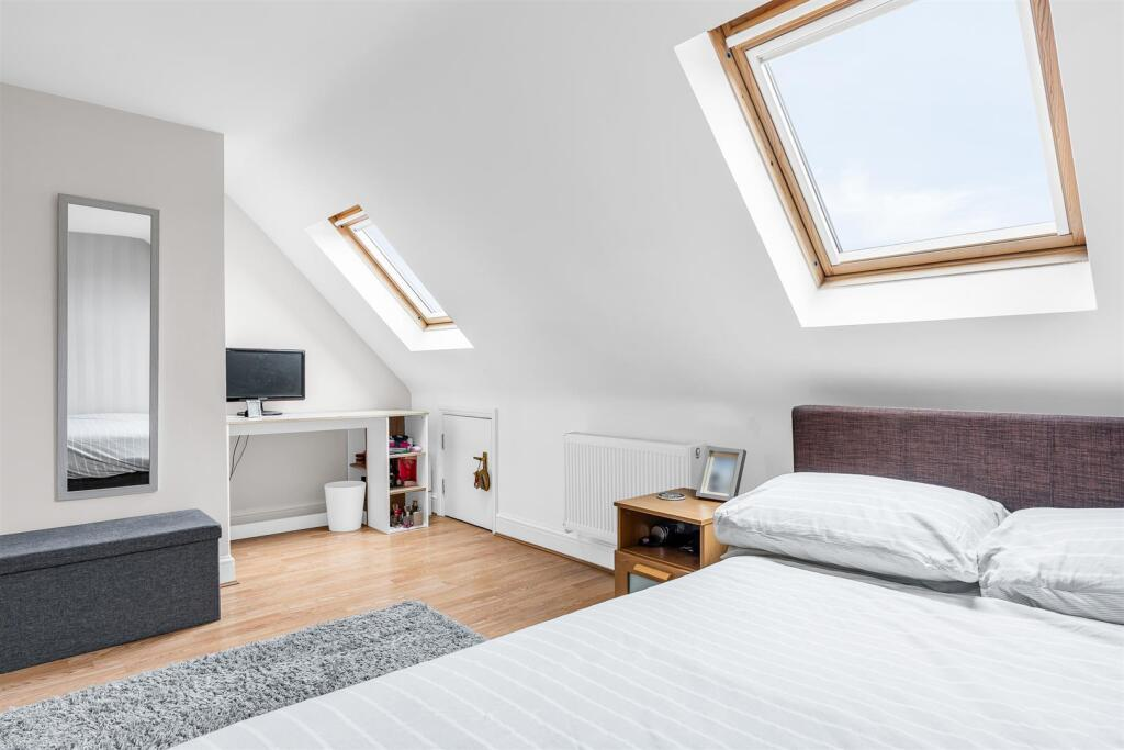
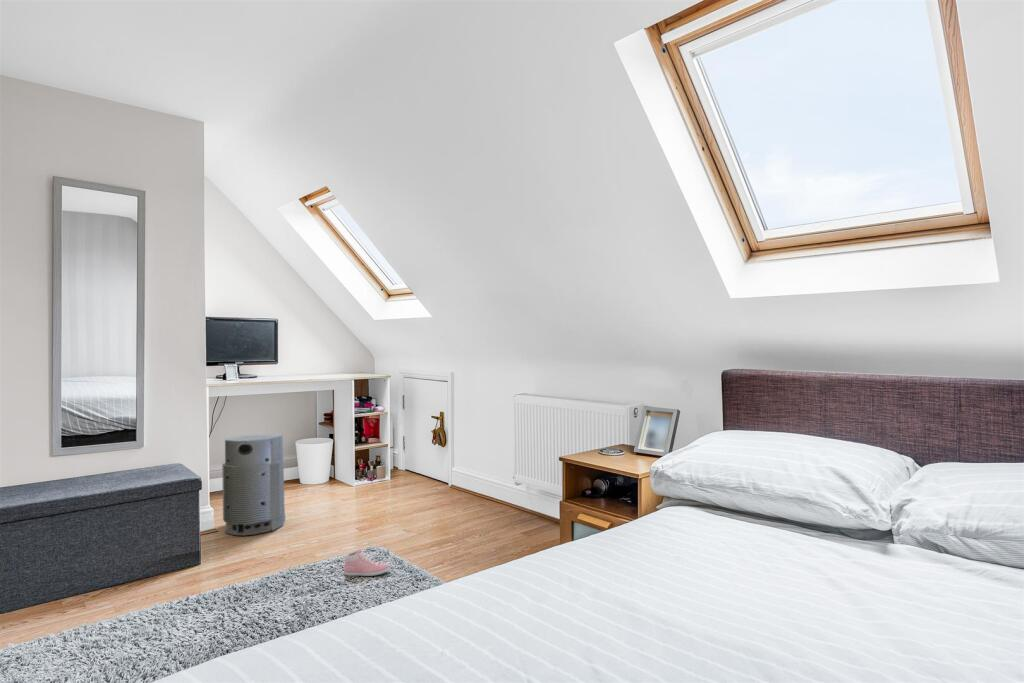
+ sneaker [343,548,390,577]
+ air purifier [221,433,286,536]
